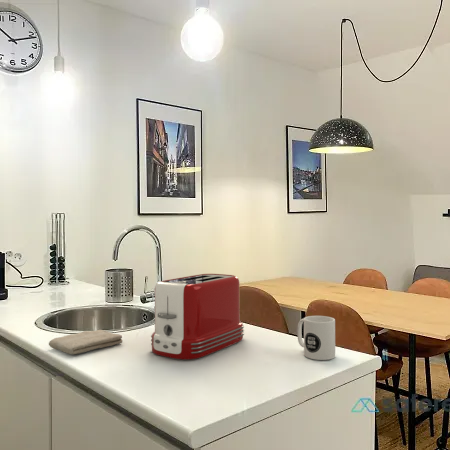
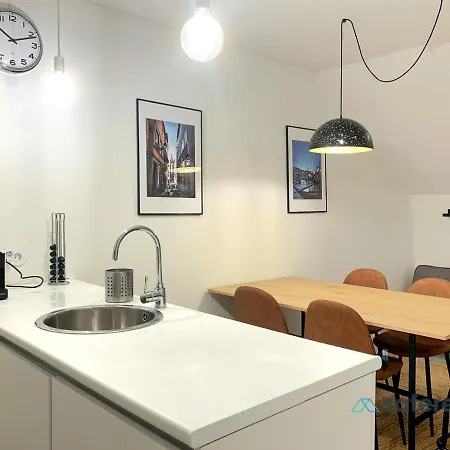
- washcloth [48,329,123,356]
- toaster [150,273,245,361]
- mug [296,315,336,361]
